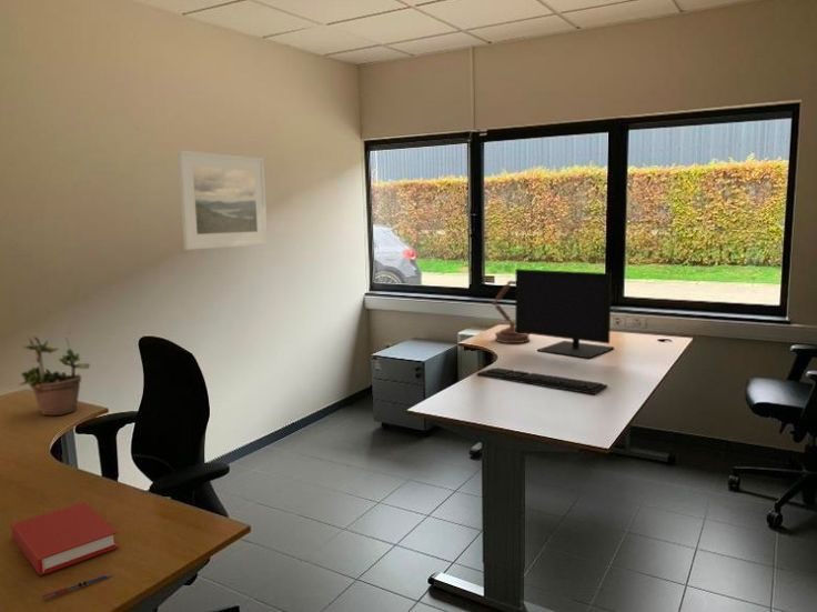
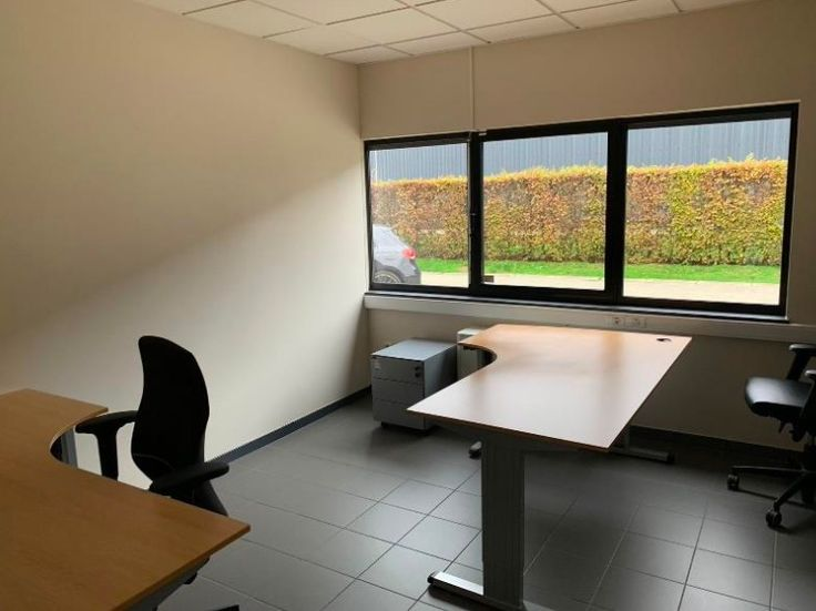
- pen [41,573,113,600]
- potted plant [18,331,91,417]
- keyboard [476,367,609,395]
- monitor [514,268,615,360]
- desk lamp [492,280,531,344]
- book [10,501,120,576]
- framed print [176,149,269,251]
